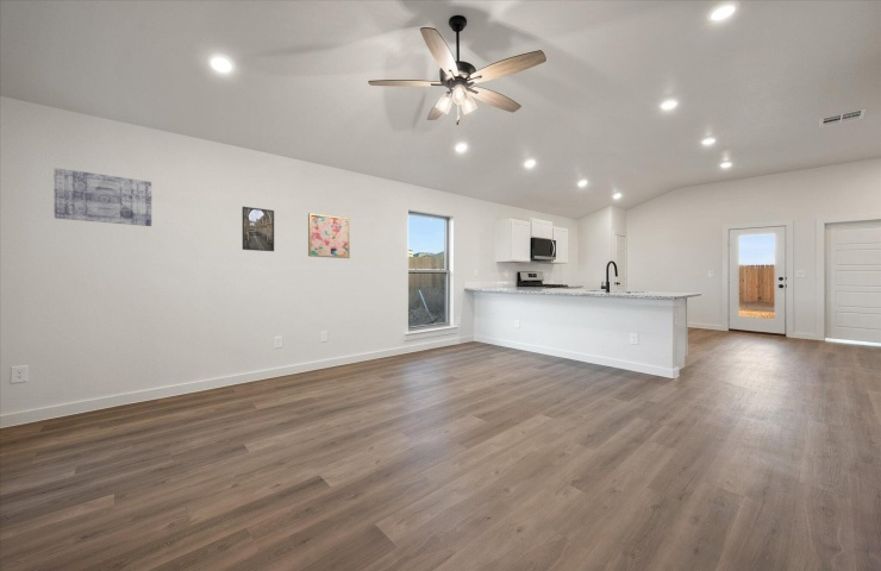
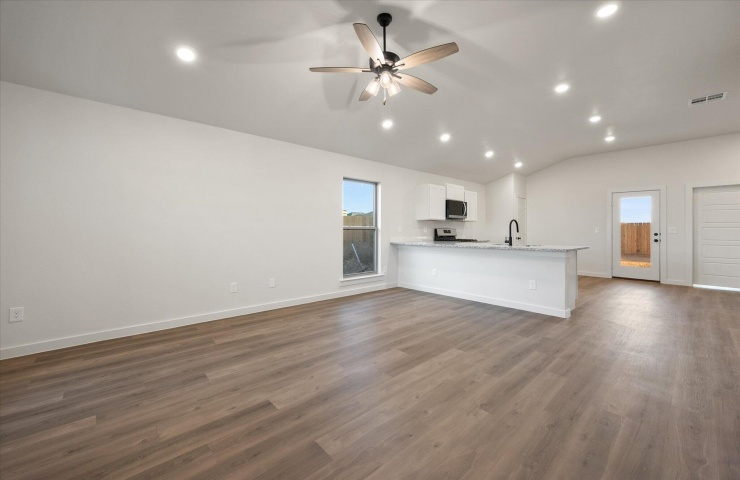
- wall art [307,212,351,259]
- wall art [52,167,152,227]
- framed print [242,206,275,252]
